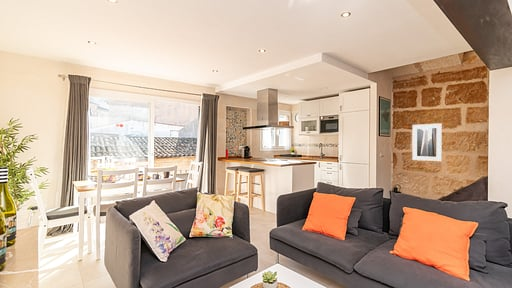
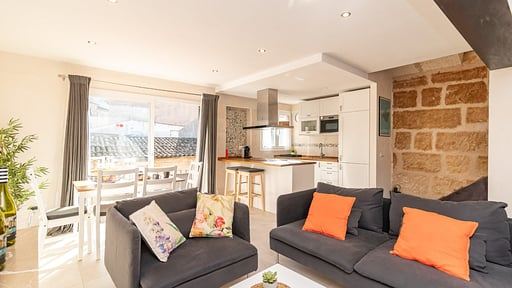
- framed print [411,122,443,162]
